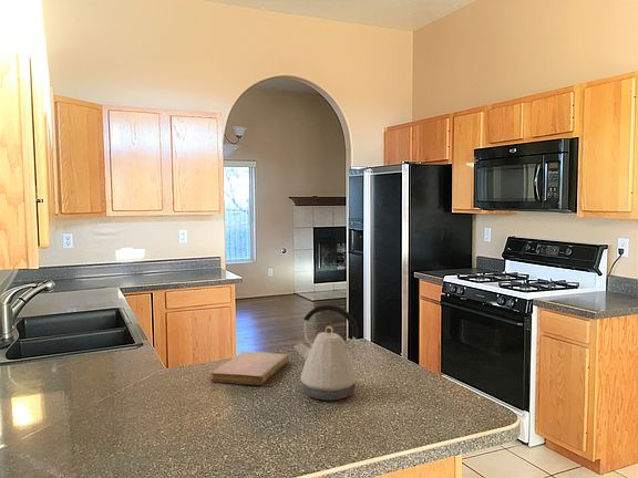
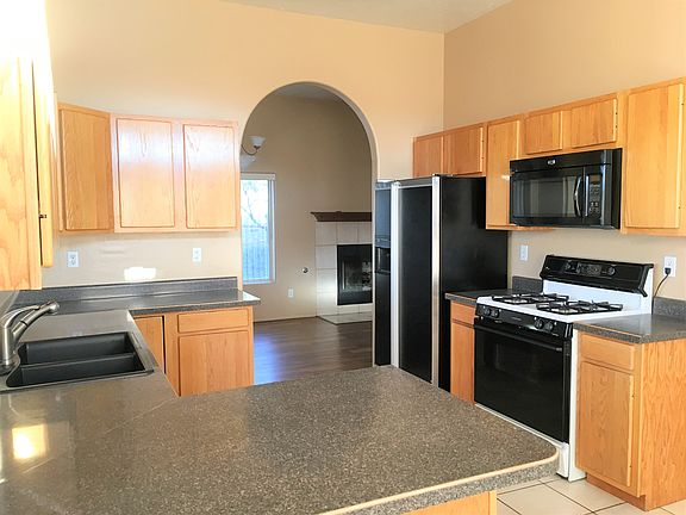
- kettle [292,303,363,402]
- notebook [209,351,290,386]
